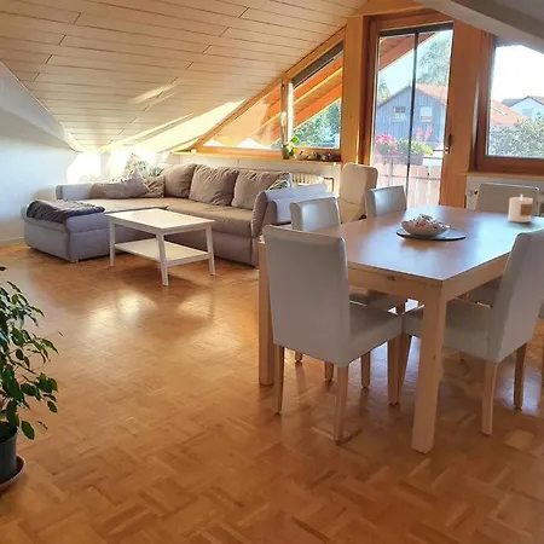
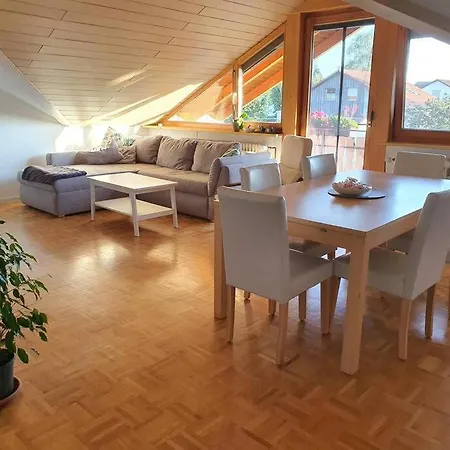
- candle [508,193,534,224]
